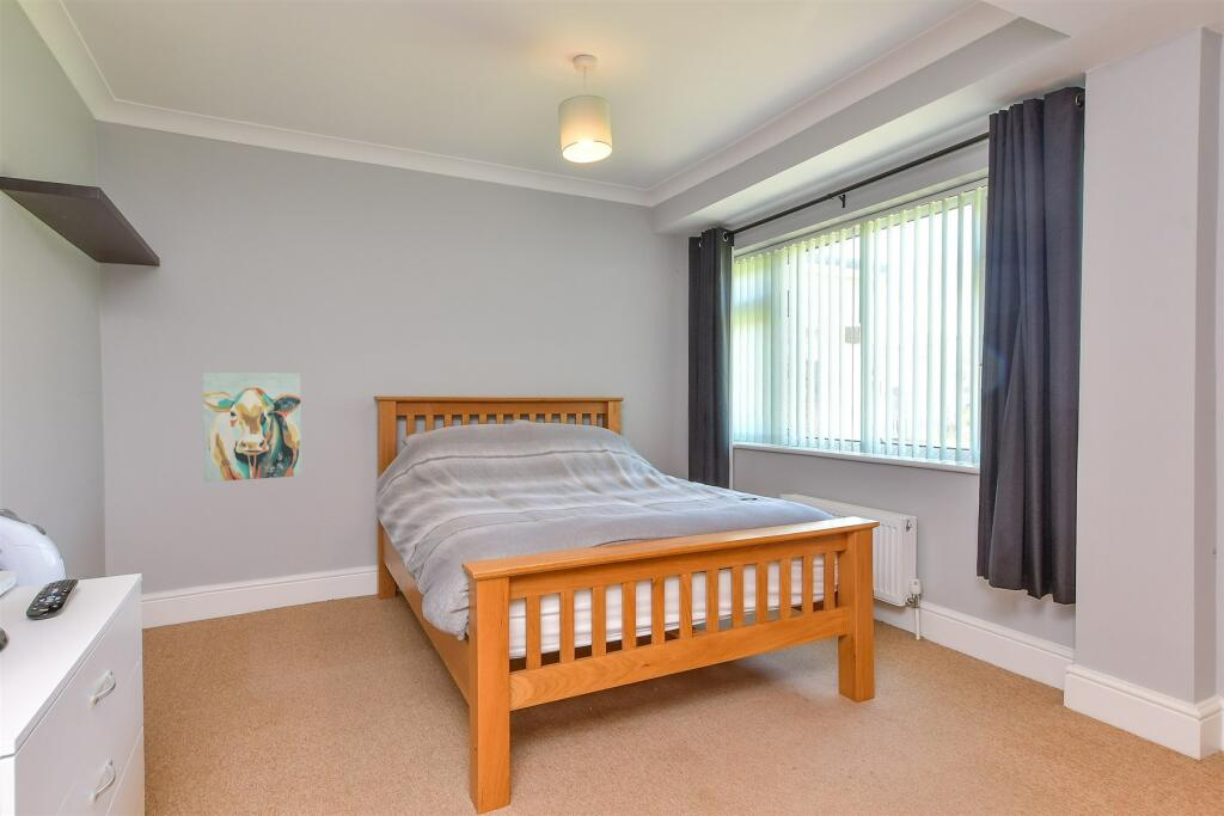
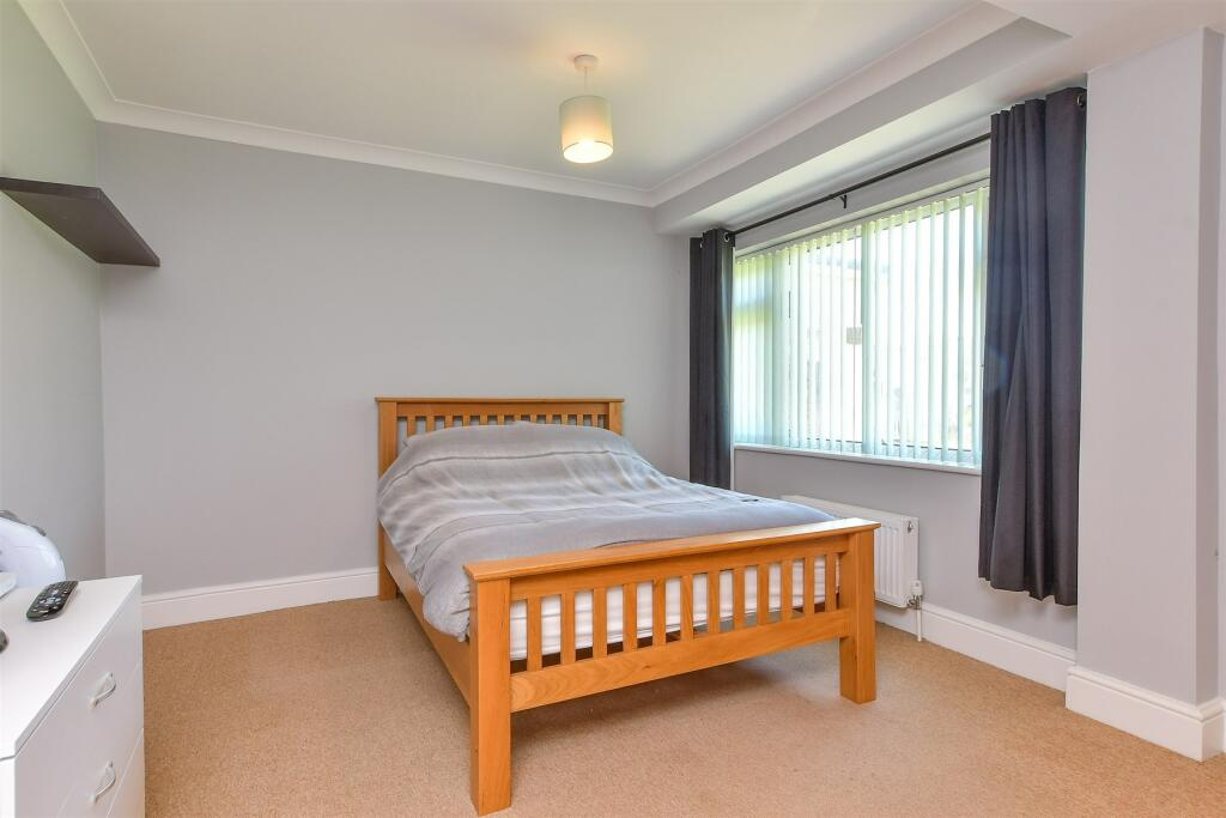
- wall art [201,372,304,483]
